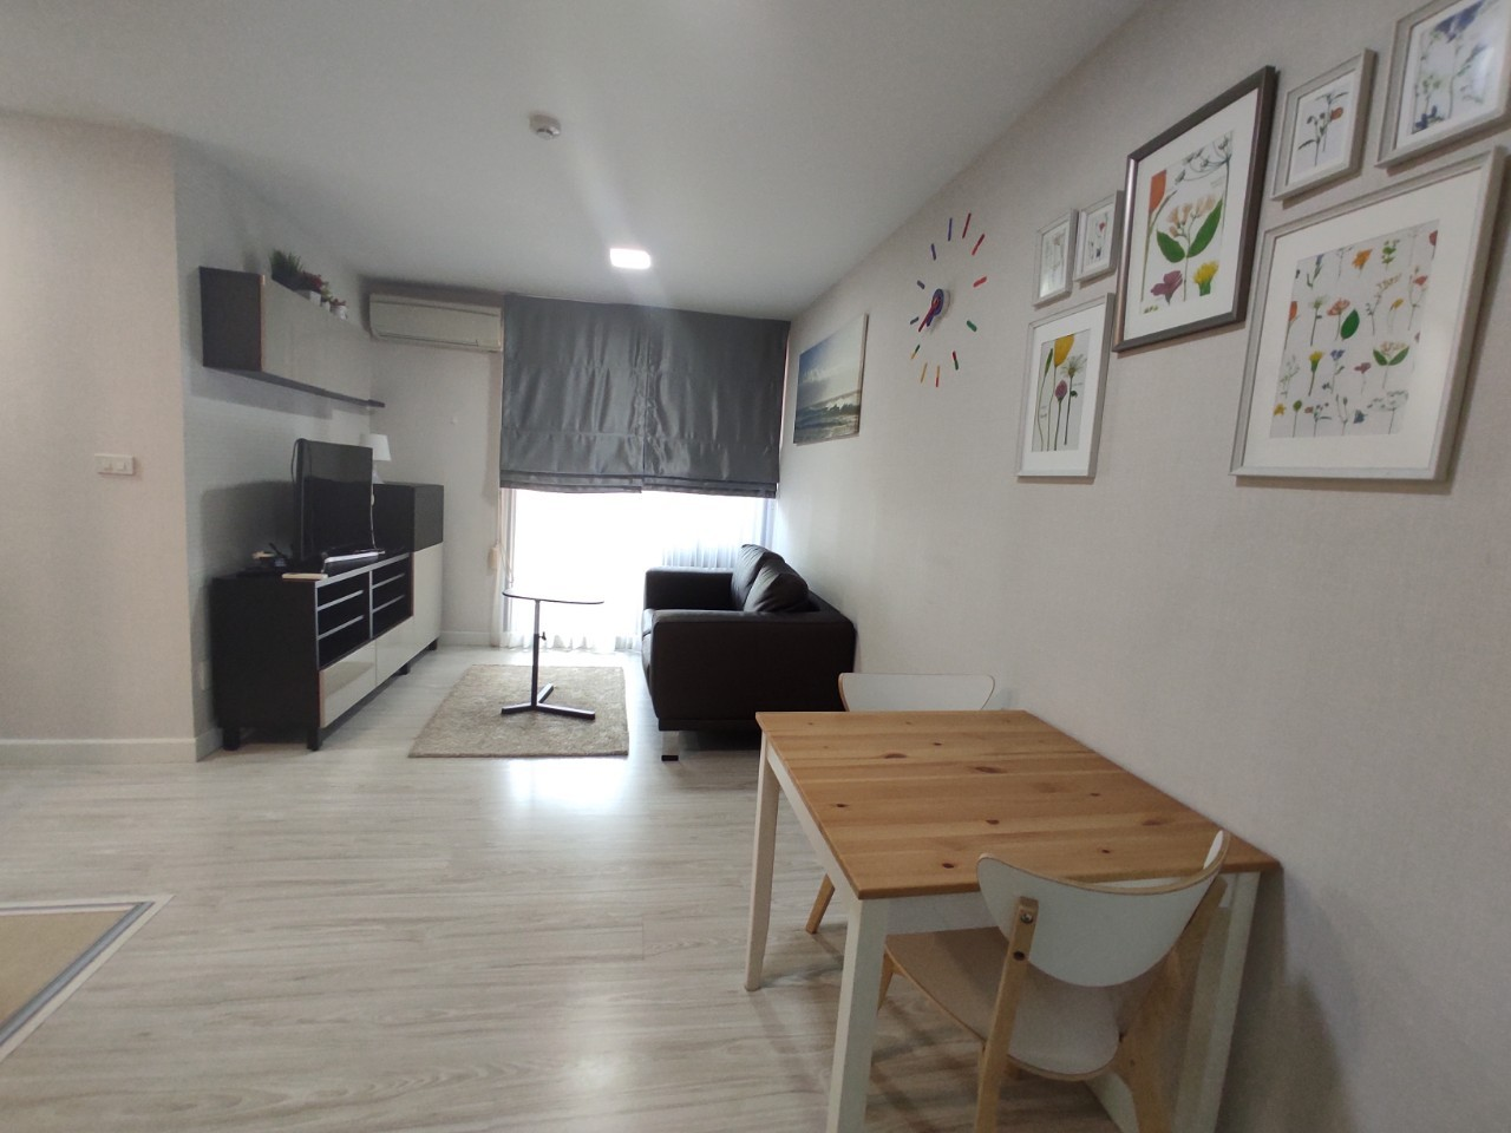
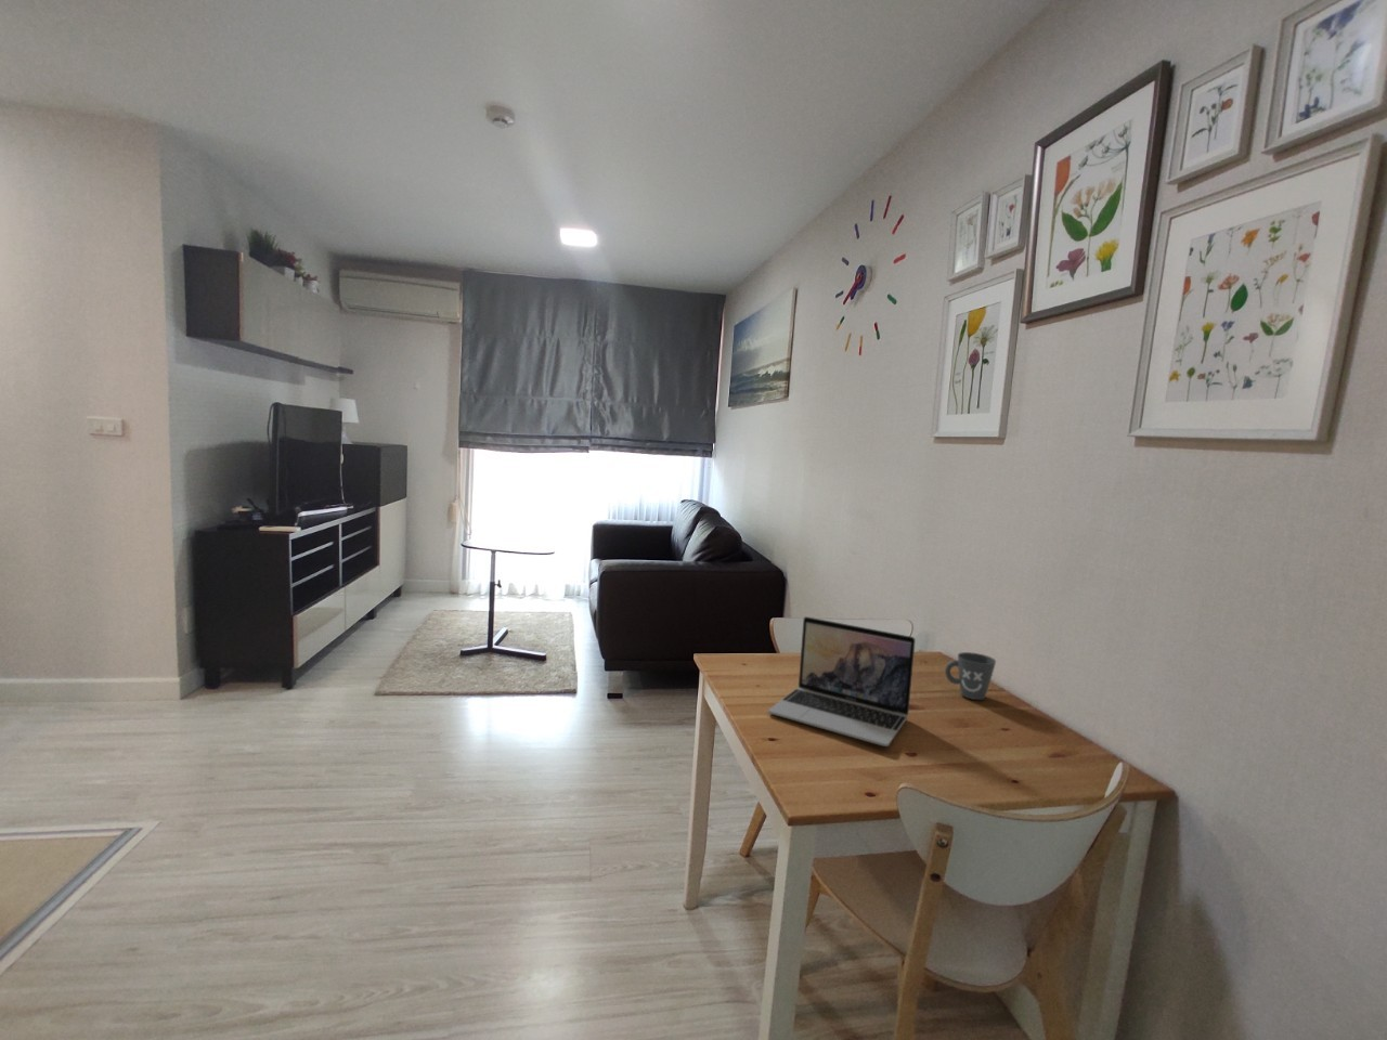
+ mug [944,651,997,701]
+ laptop [767,615,916,747]
